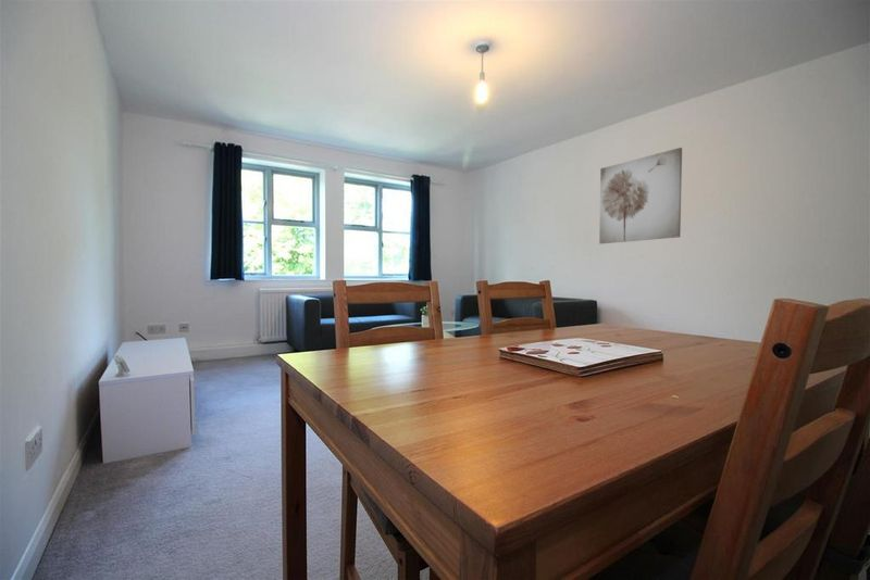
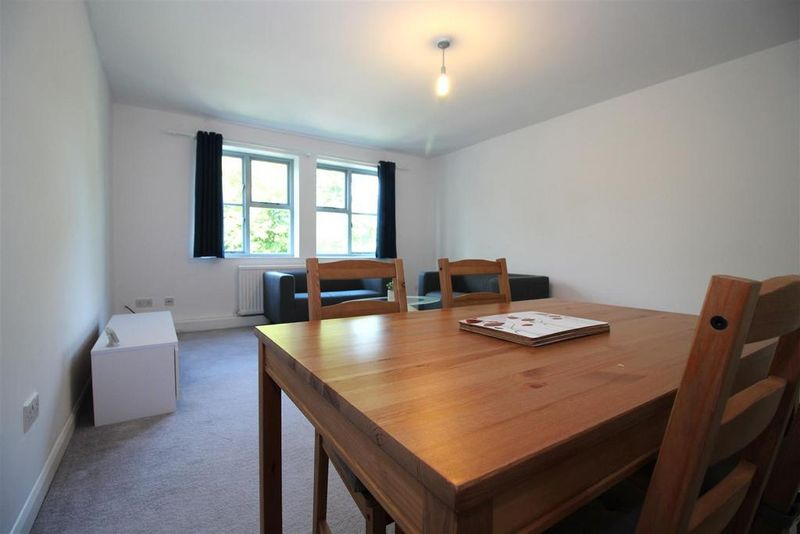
- wall art [598,147,683,244]
